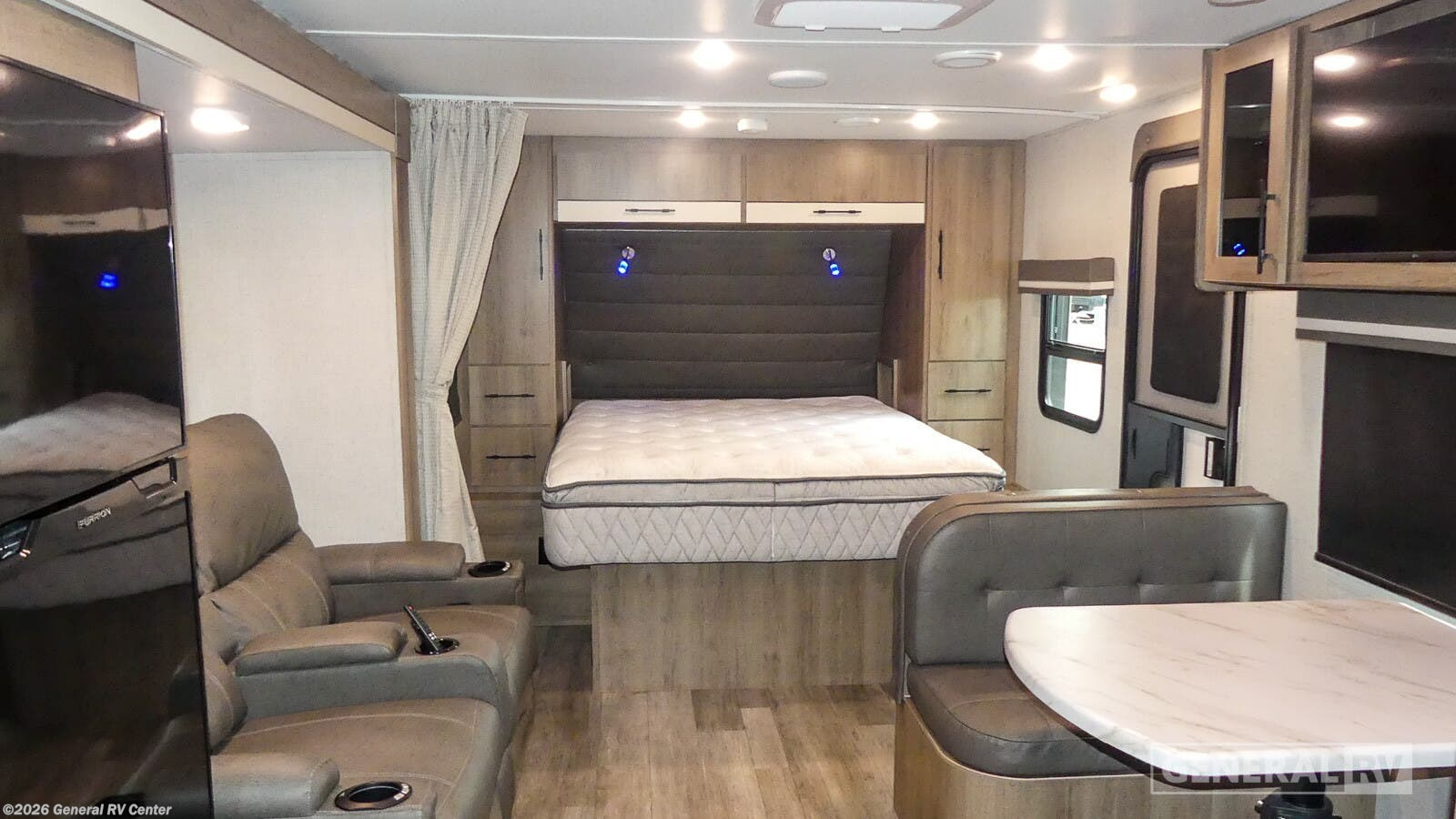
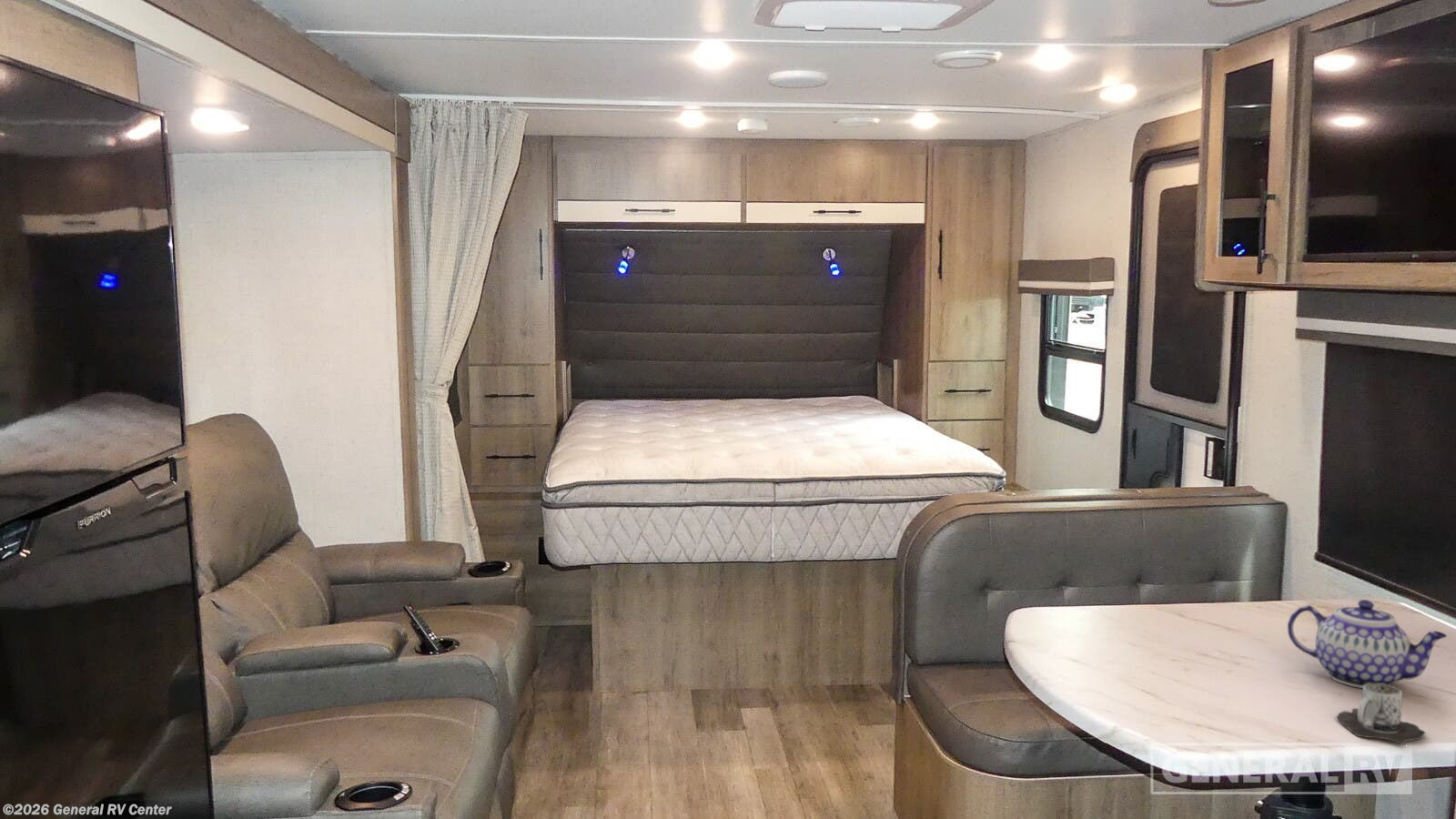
+ teapot [1287,599,1448,689]
+ mug [1336,683,1426,746]
